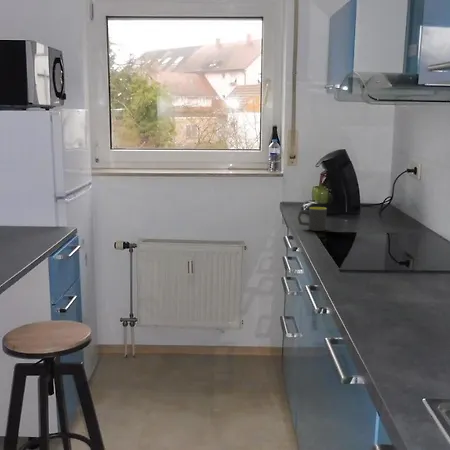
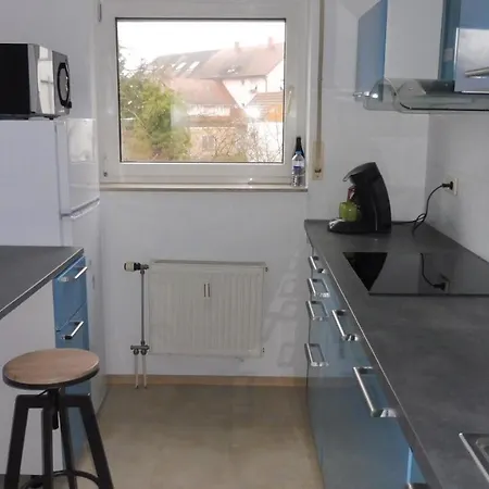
- mug [297,206,328,232]
